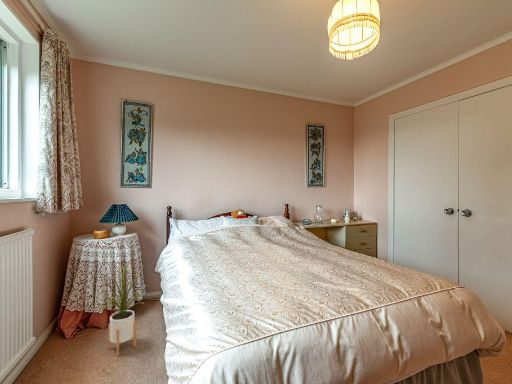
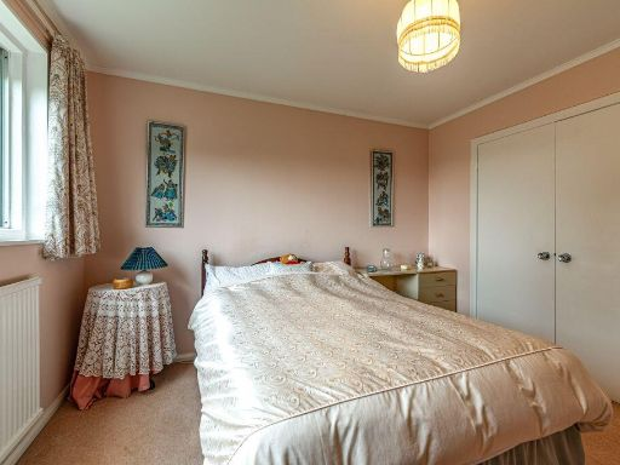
- house plant [97,259,147,357]
